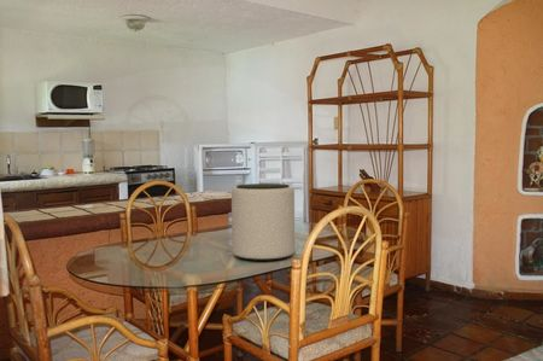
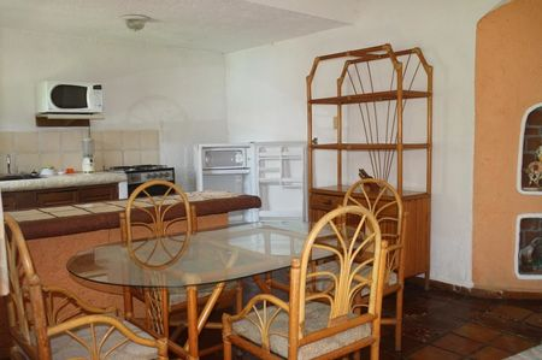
- plant pot [230,182,296,262]
